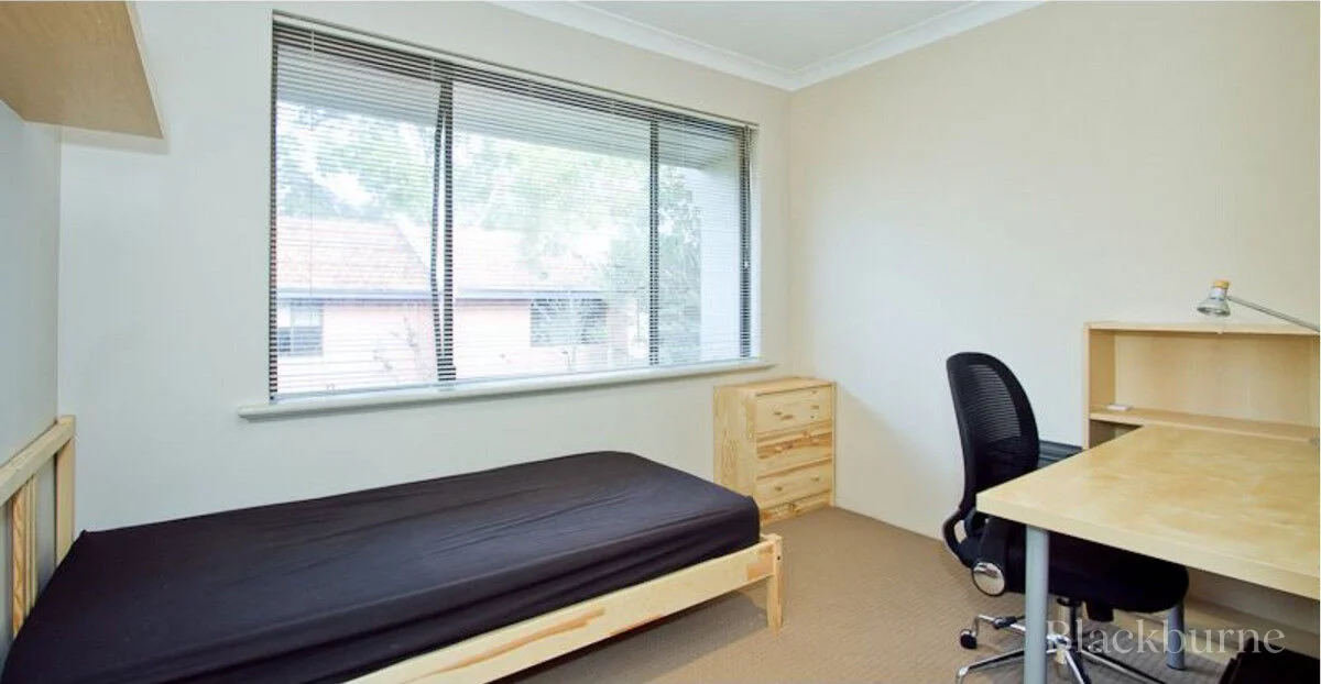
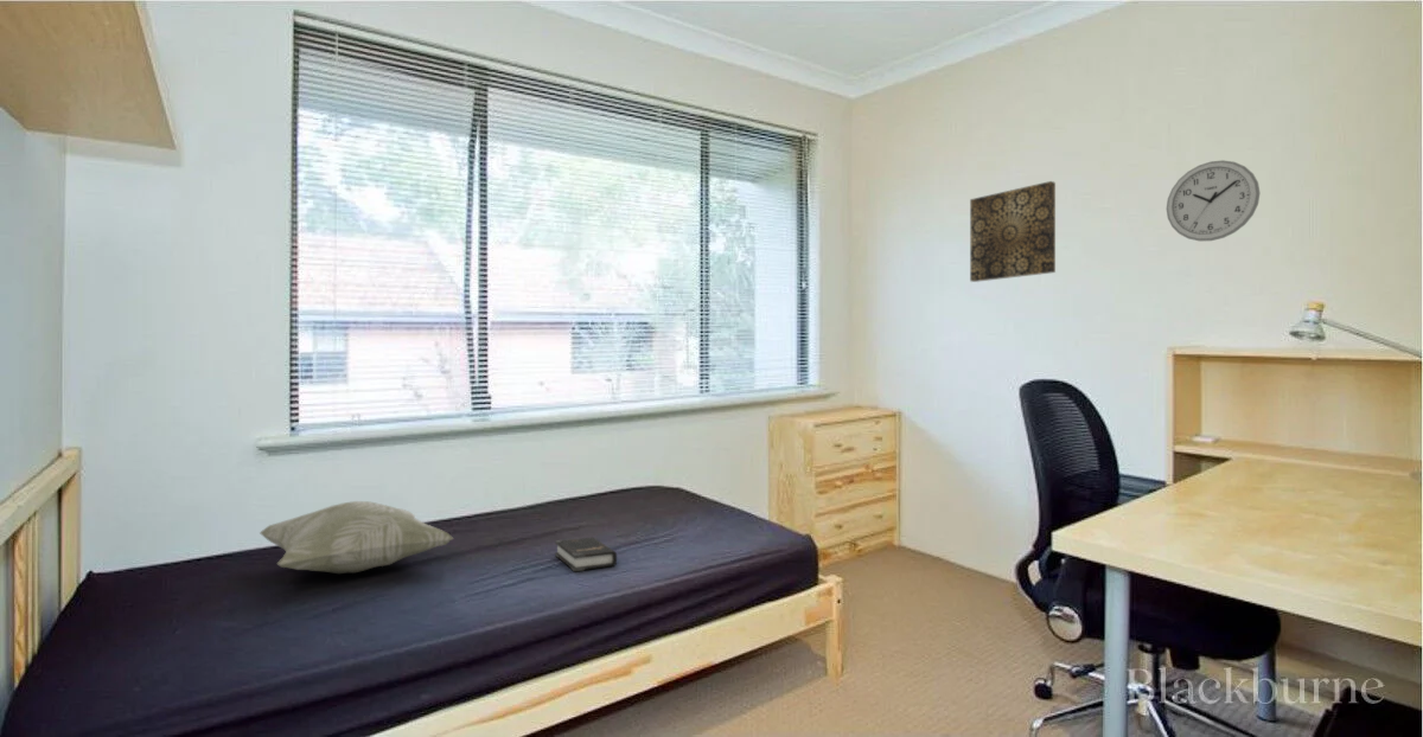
+ decorative pillow [259,500,455,575]
+ wall art [969,180,1057,283]
+ wall clock [1166,159,1261,242]
+ hardback book [554,536,618,572]
